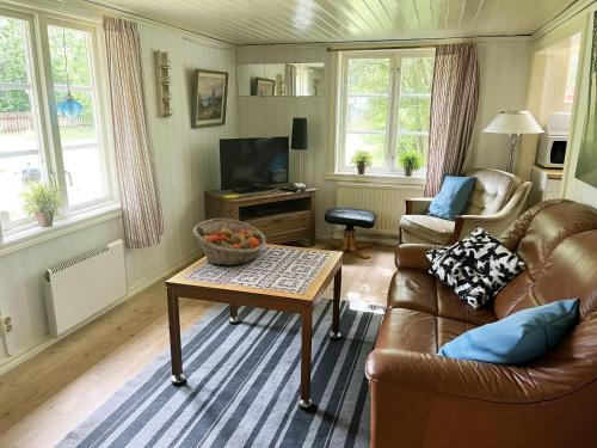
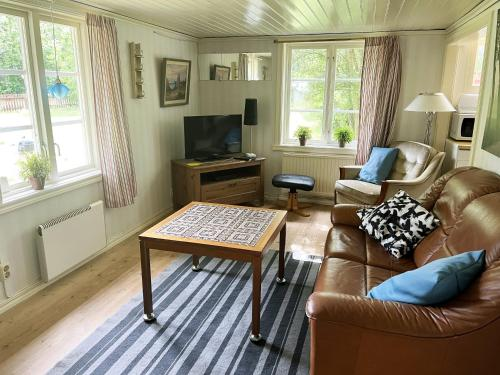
- fruit basket [192,217,267,266]
